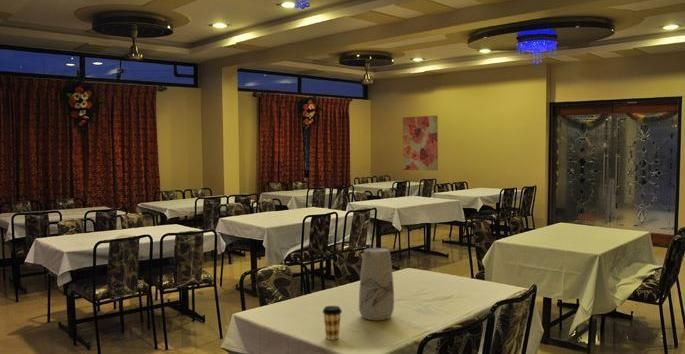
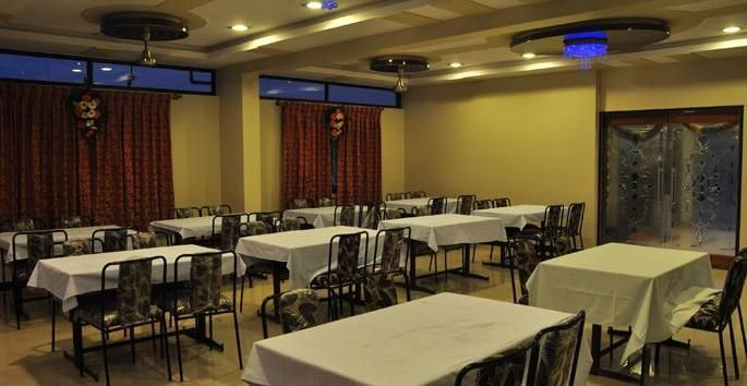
- vase [358,247,395,321]
- wall art [402,114,439,171]
- coffee cup [322,305,343,341]
